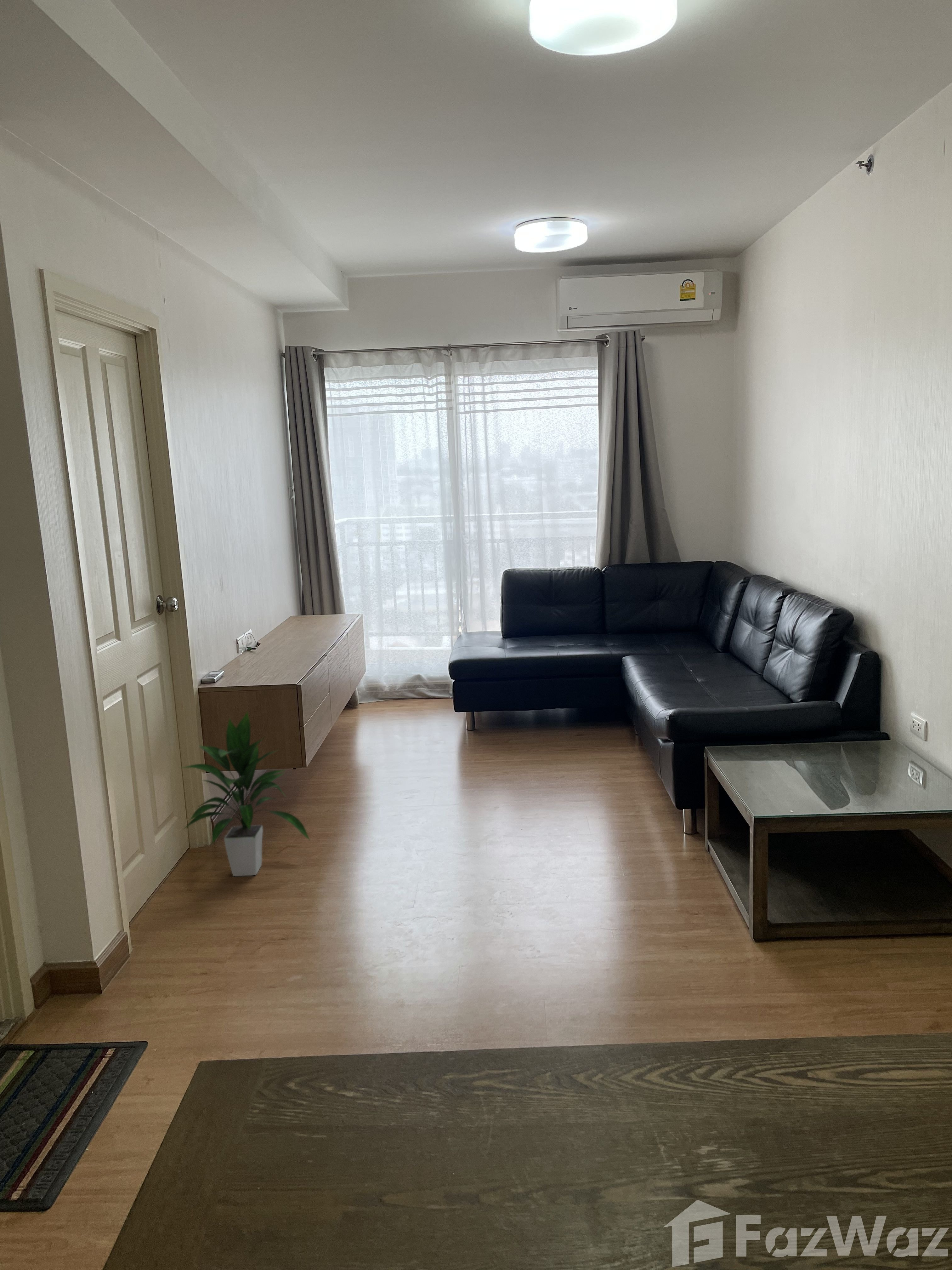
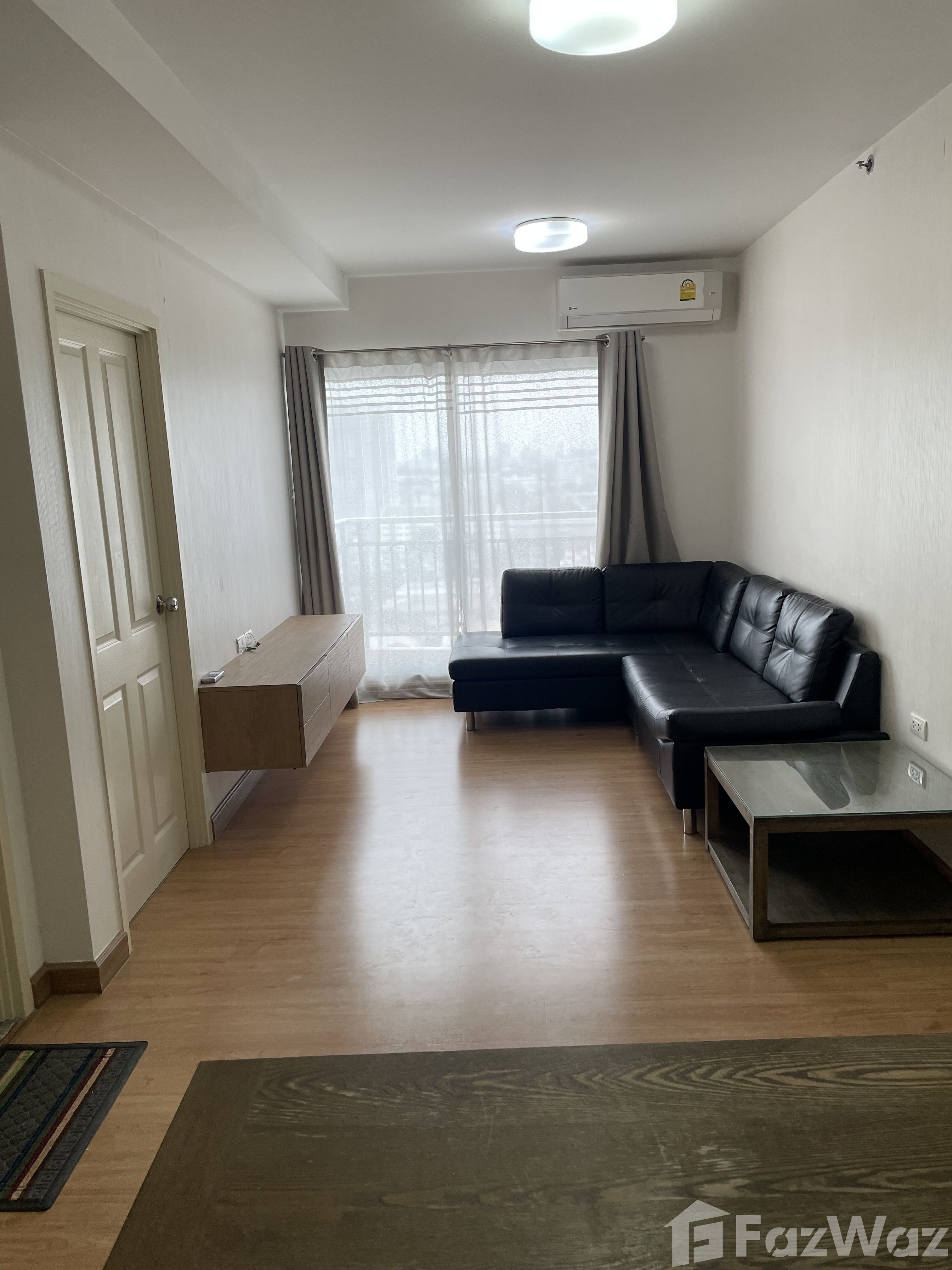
- indoor plant [178,711,310,877]
